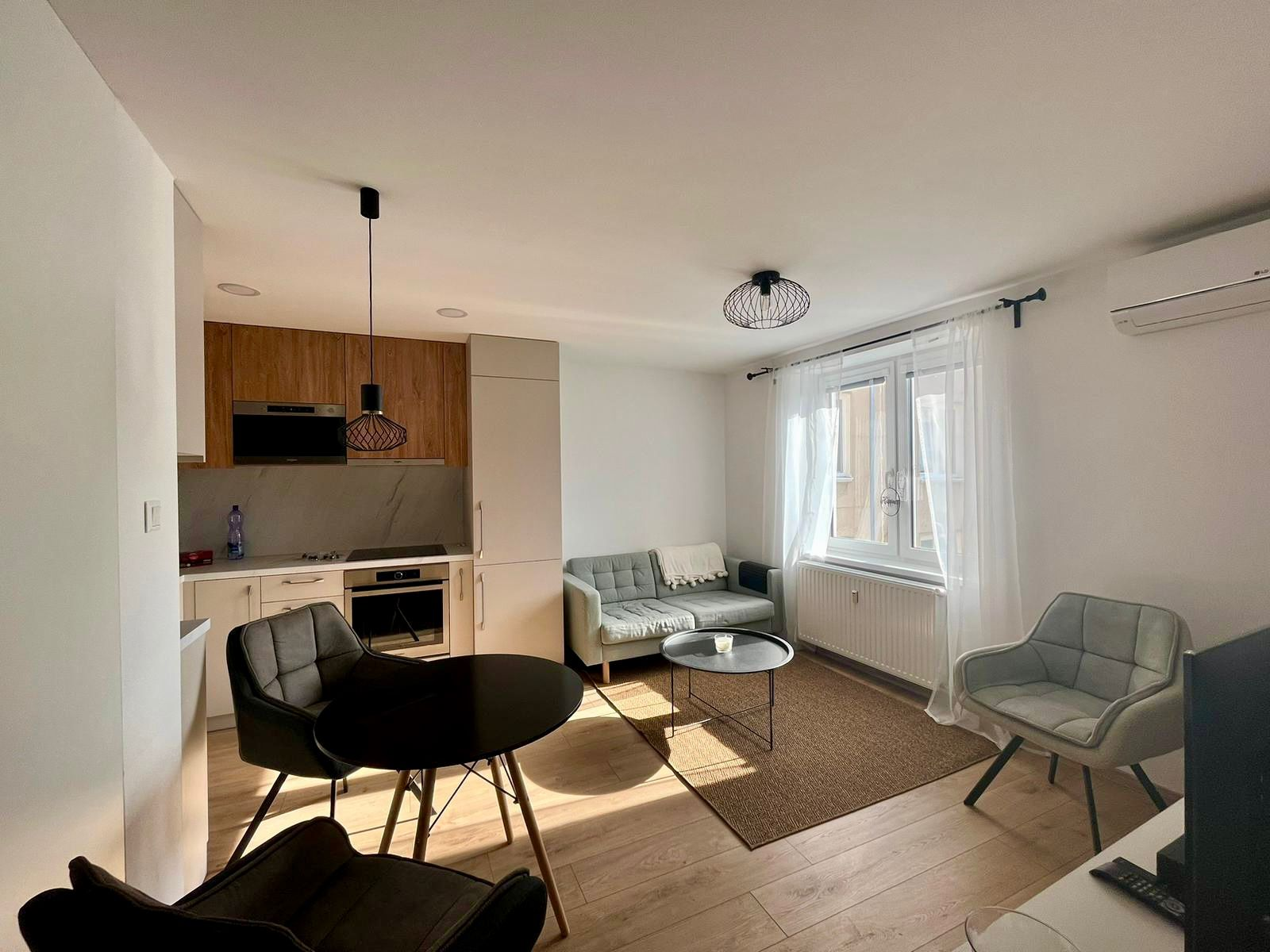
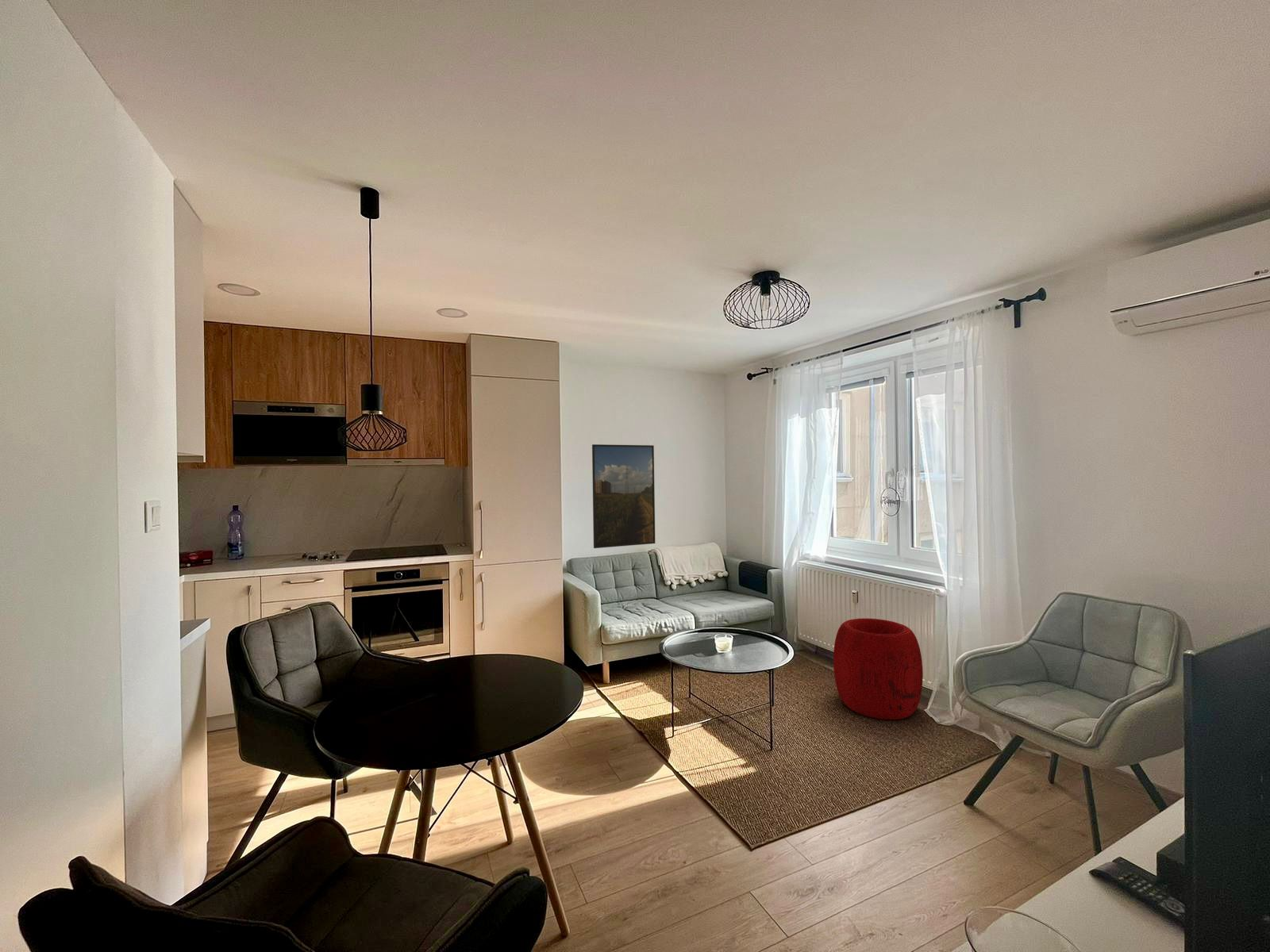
+ pouf [833,617,924,720]
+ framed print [591,443,656,549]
